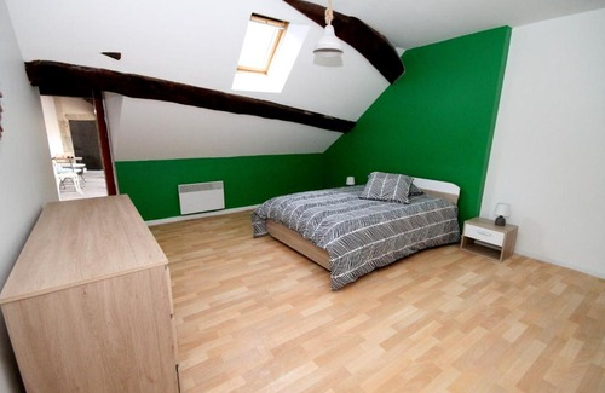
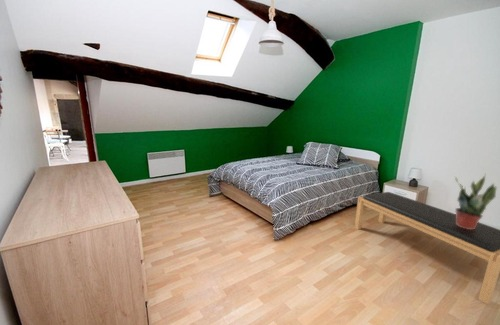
+ potted plant [454,174,498,229]
+ bench [354,191,500,305]
